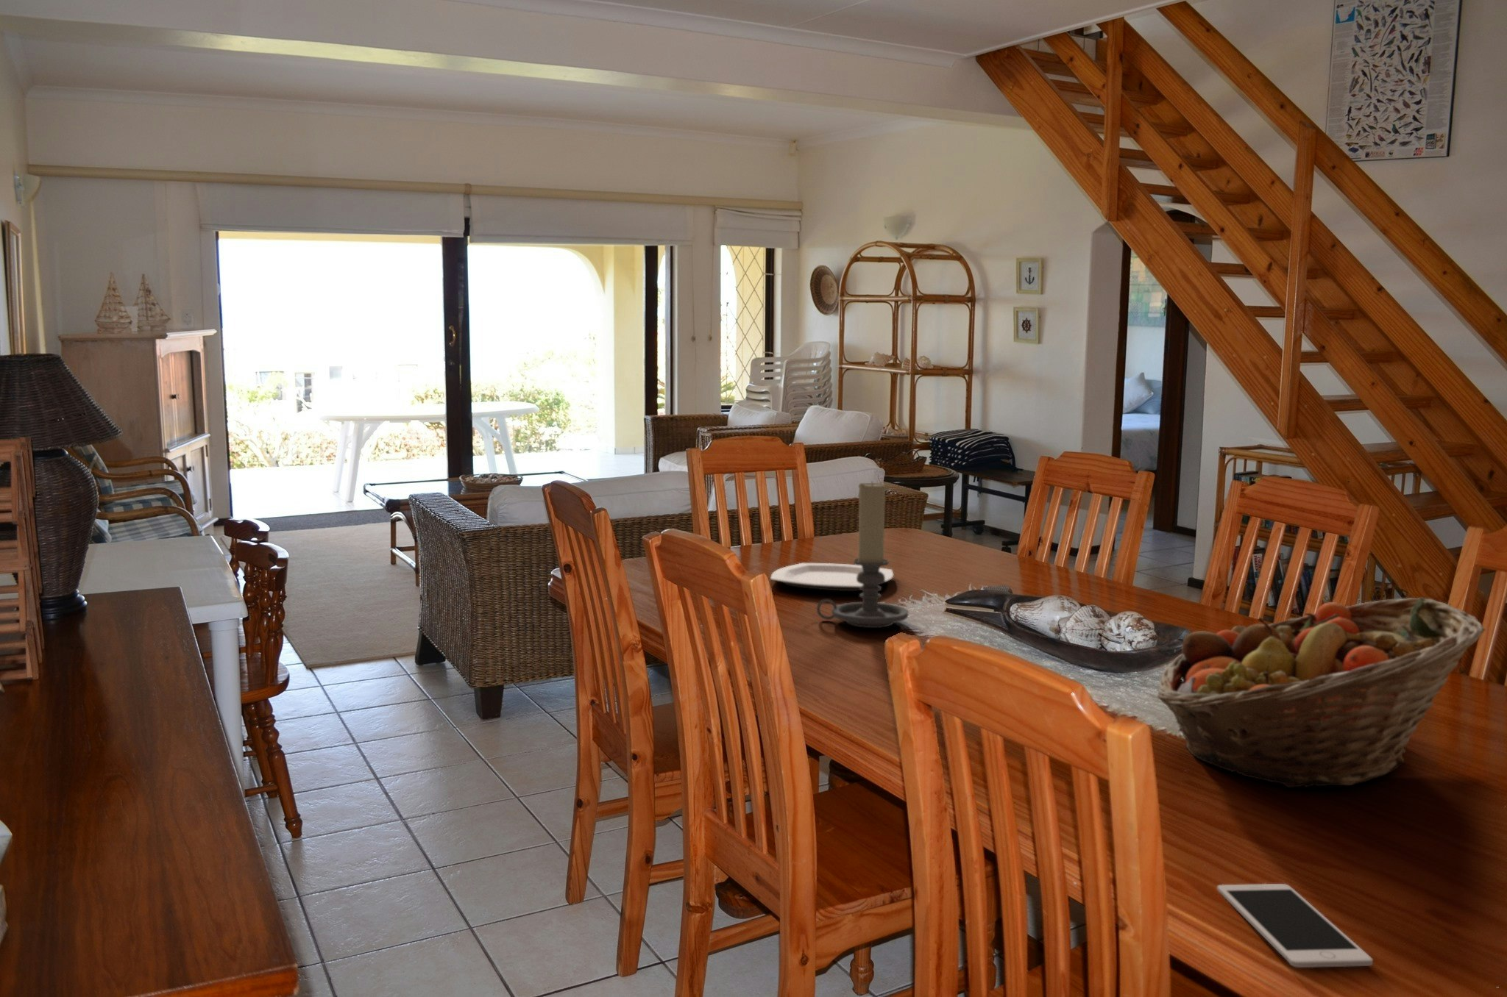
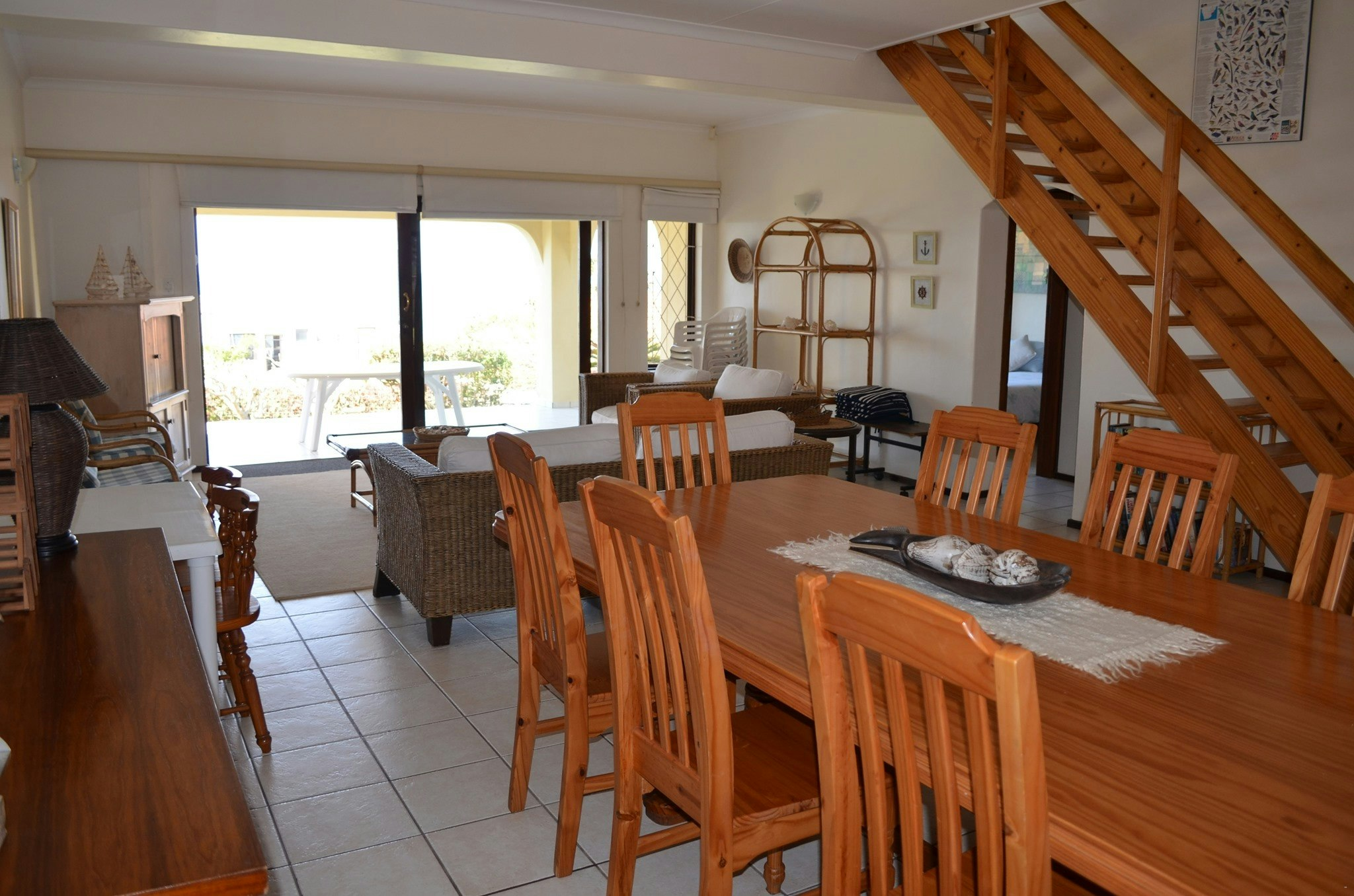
- plate [770,562,894,592]
- fruit basket [1156,596,1486,788]
- candle holder [816,480,908,629]
- cell phone [1217,884,1373,968]
